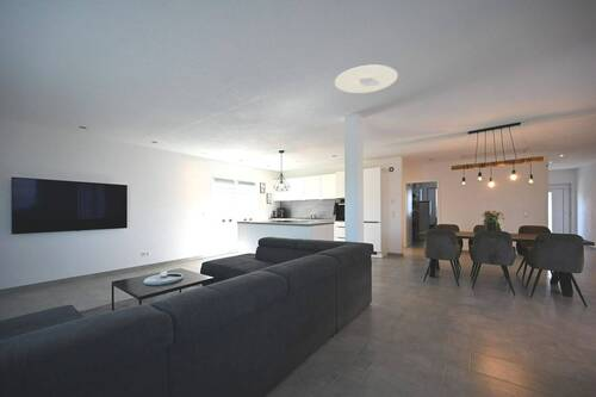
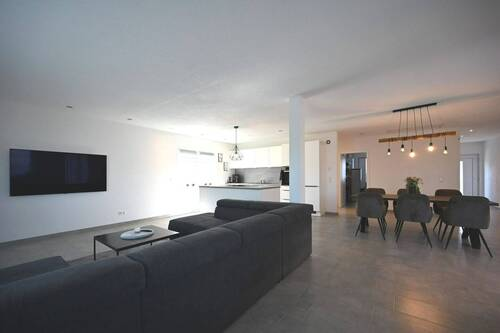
- ceiling light [334,64,399,94]
